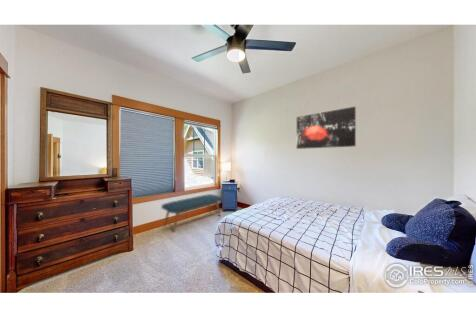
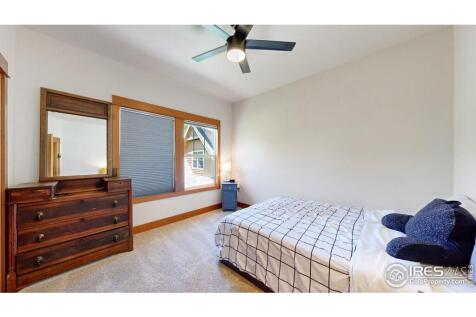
- wall art [296,106,357,150]
- bench [160,193,223,234]
